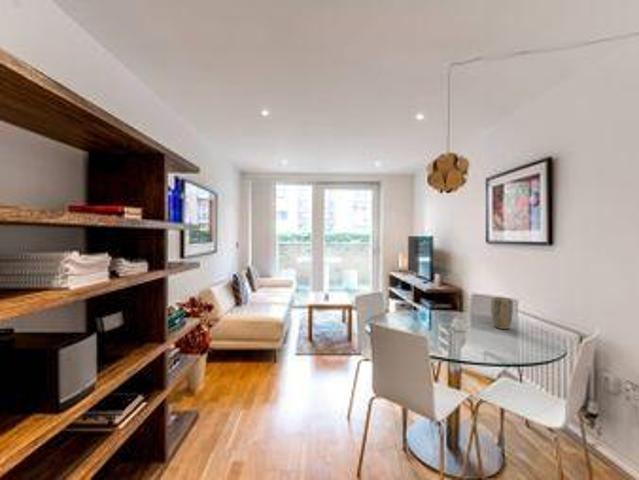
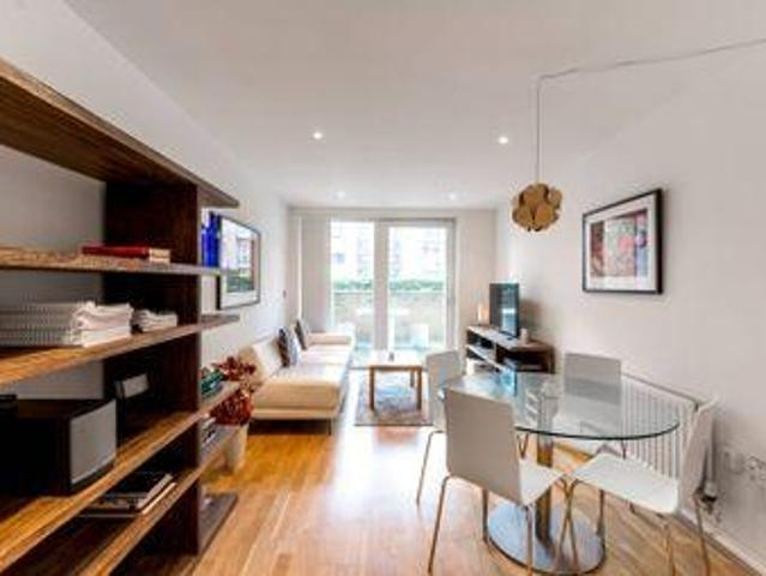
- plant pot [490,296,514,330]
